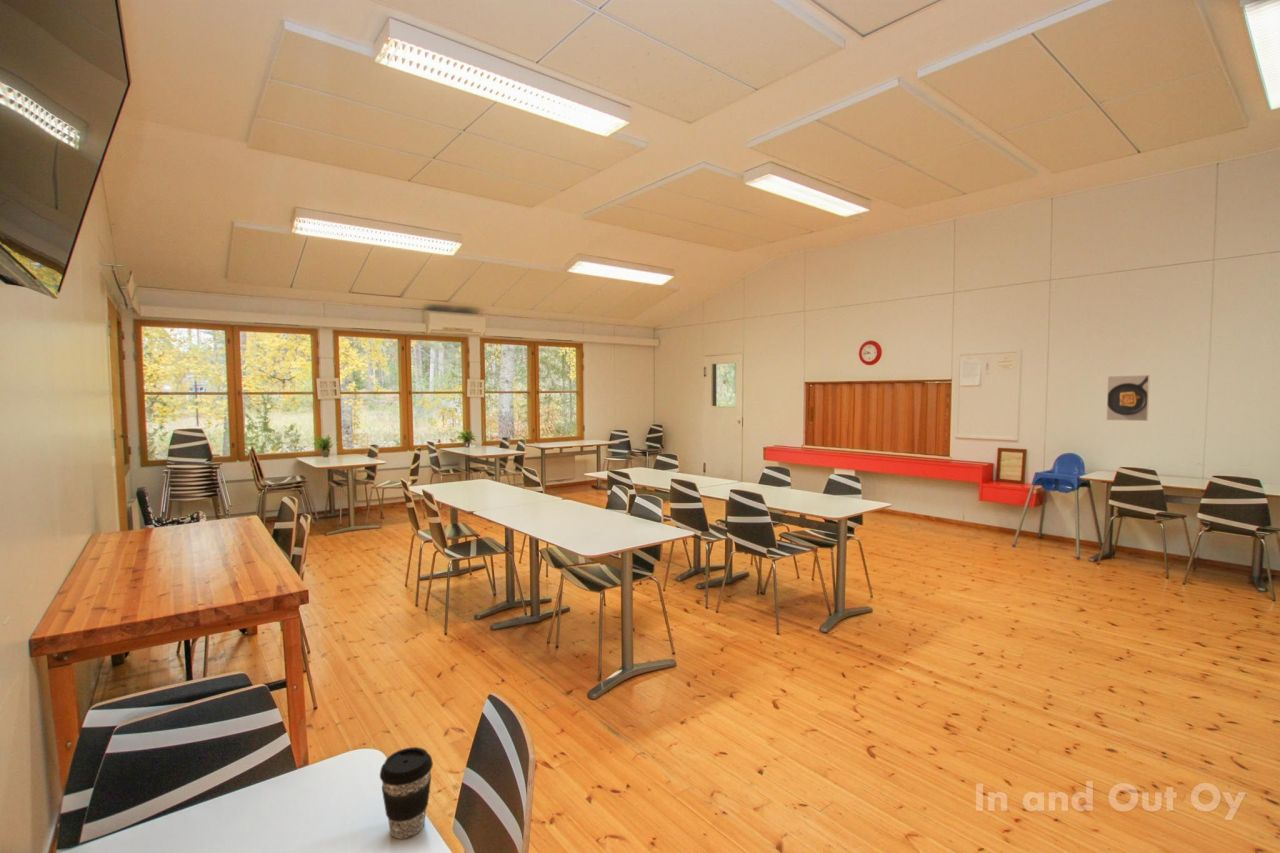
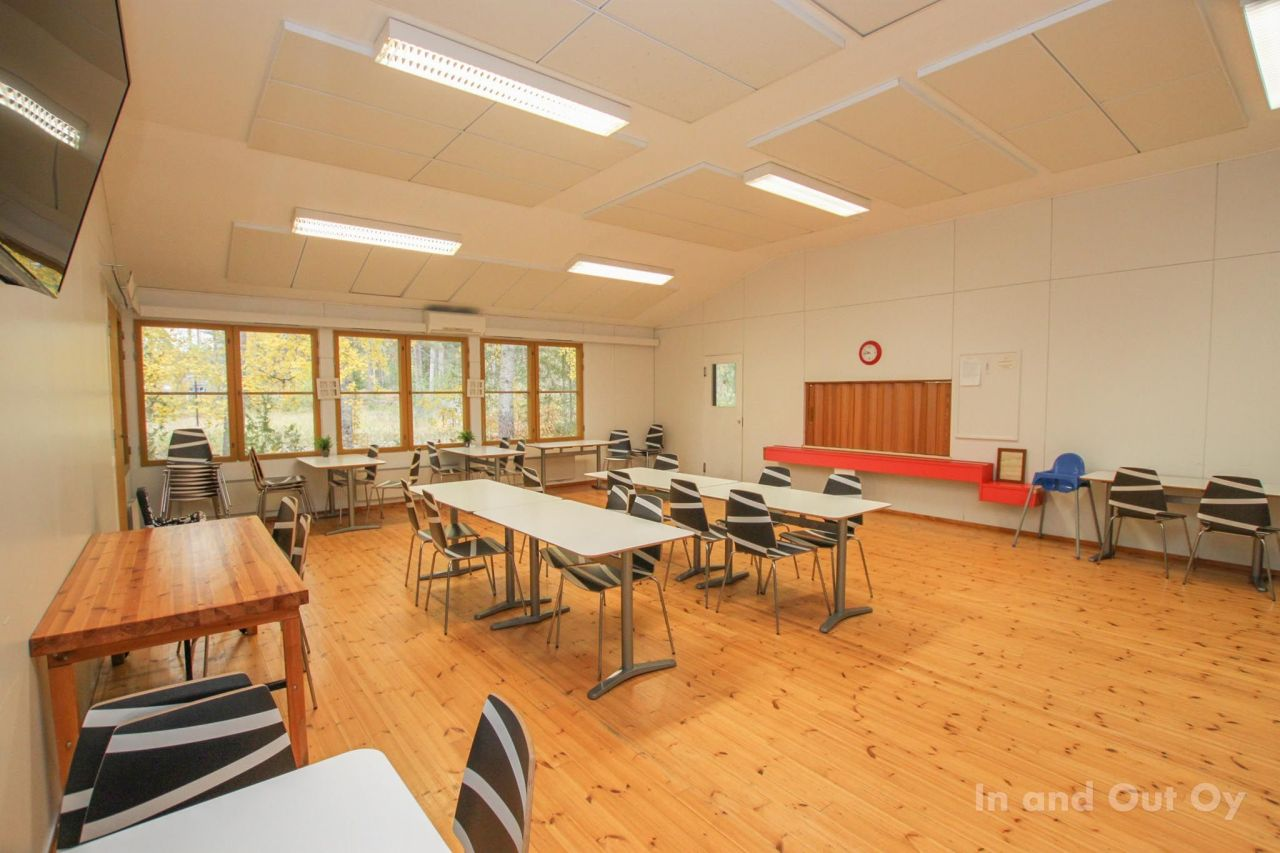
- coffee cup [379,746,434,839]
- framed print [1105,374,1150,422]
